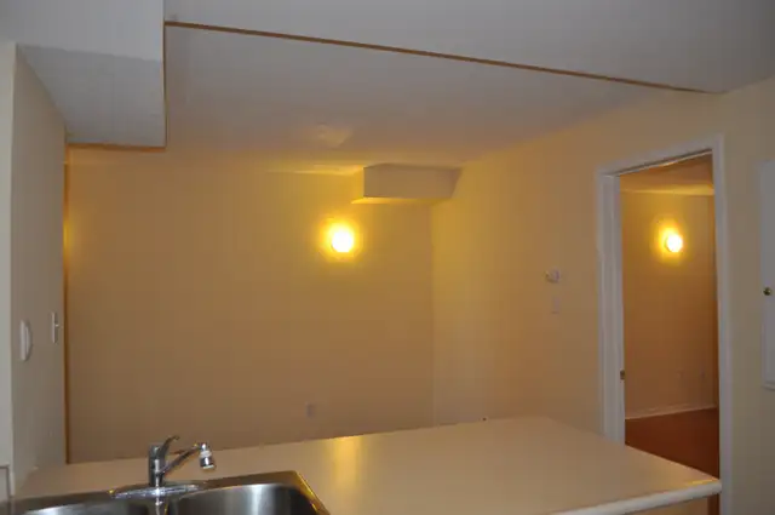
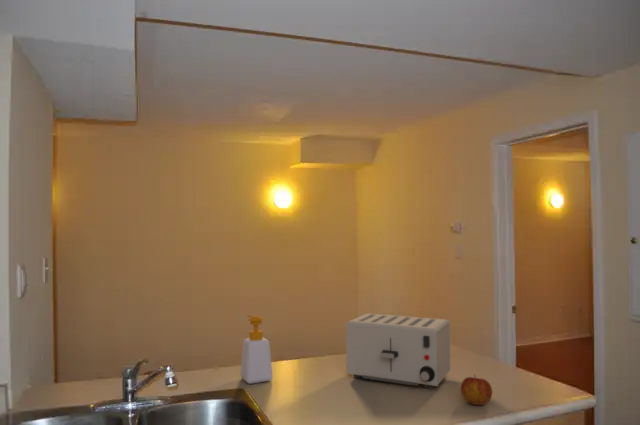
+ apple [460,373,493,406]
+ soap bottle [239,315,274,385]
+ toaster [345,312,451,389]
